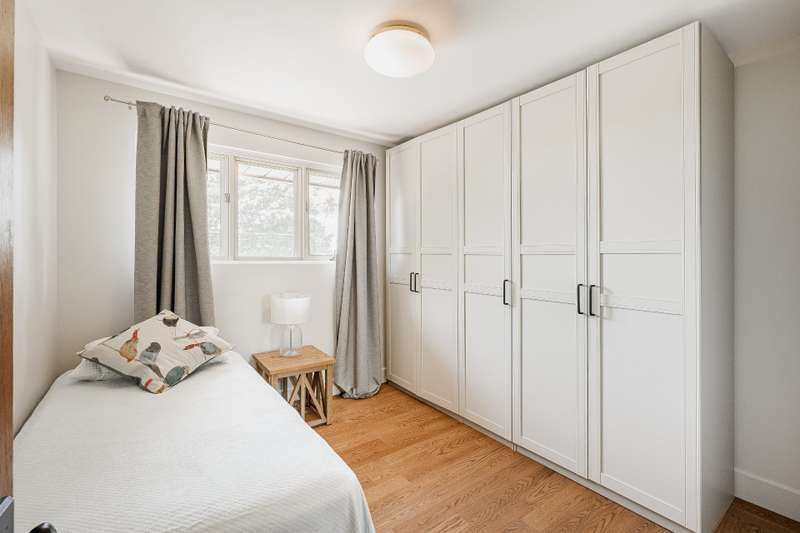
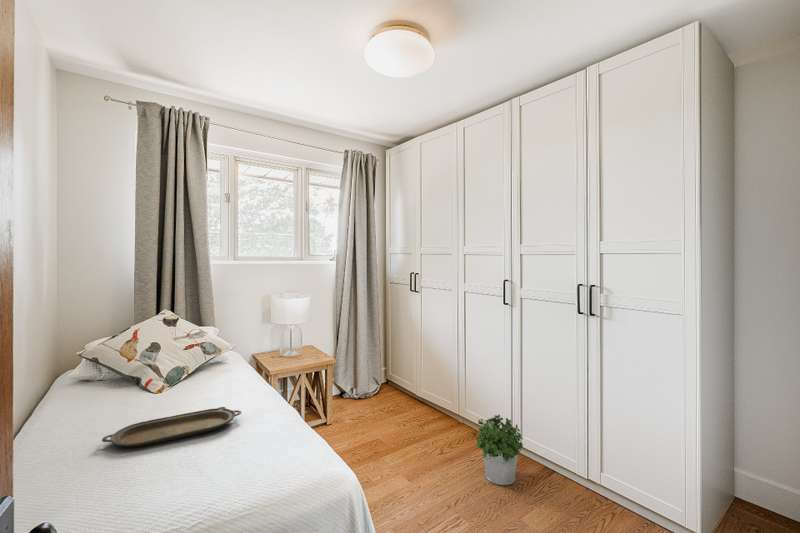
+ potted plant [472,414,524,486]
+ serving tray [101,406,242,448]
